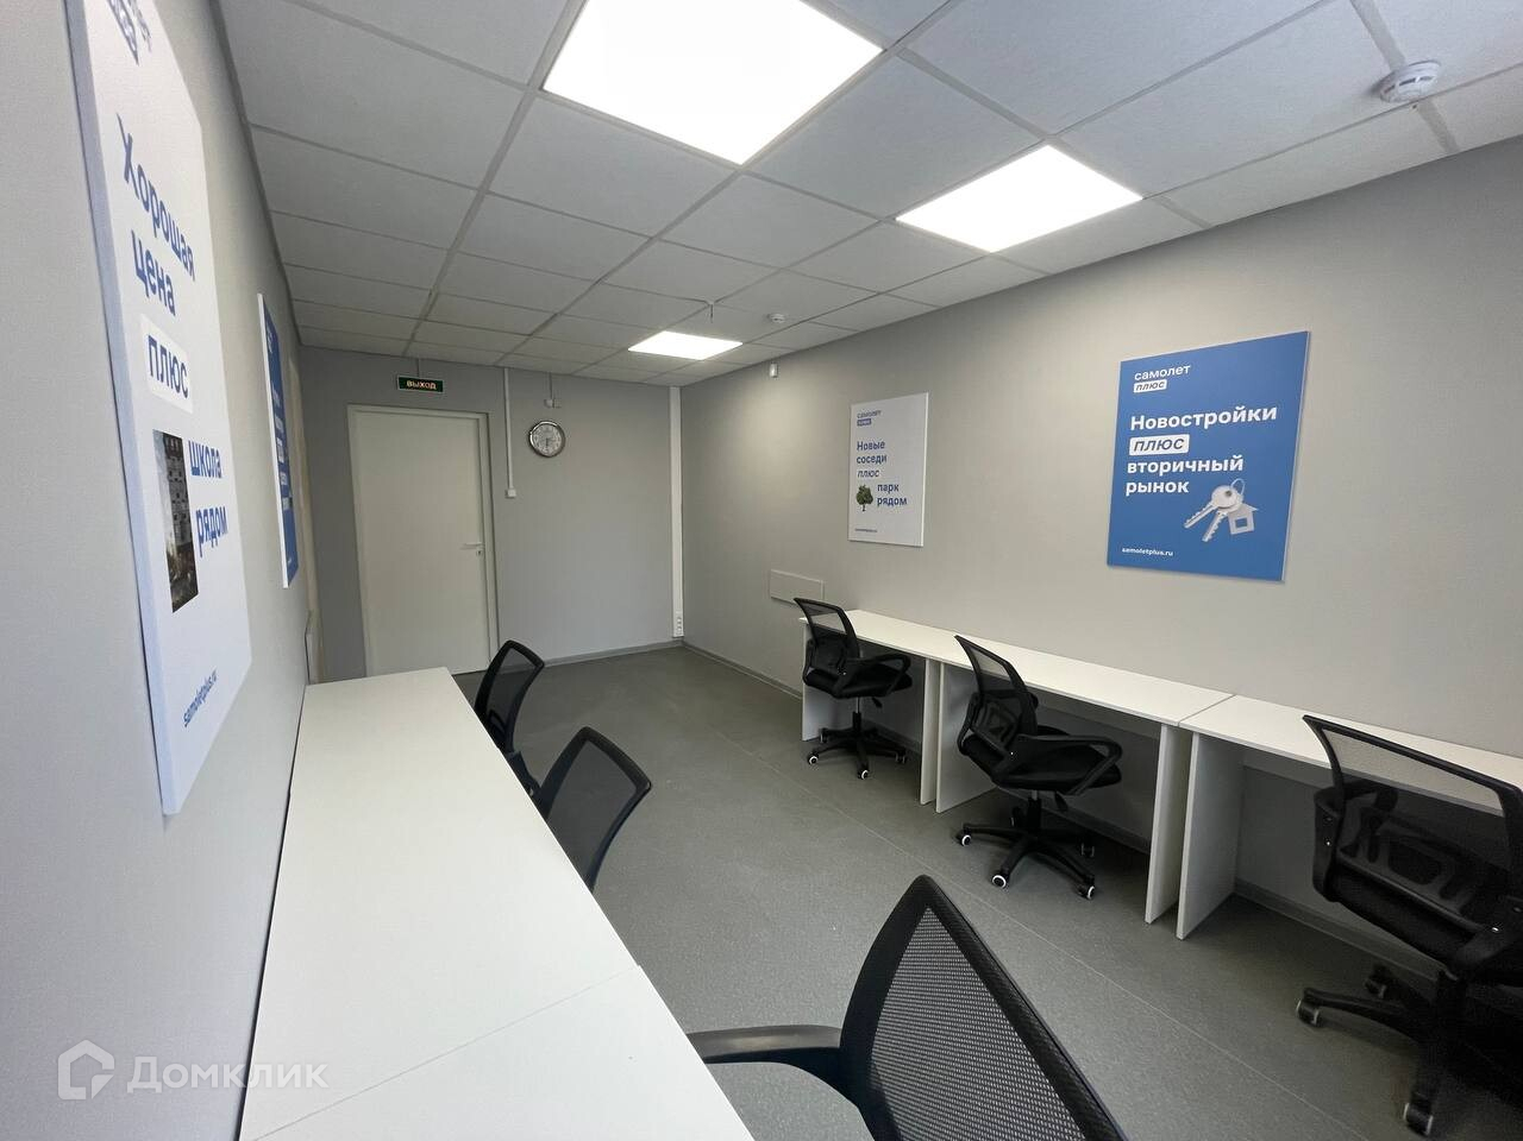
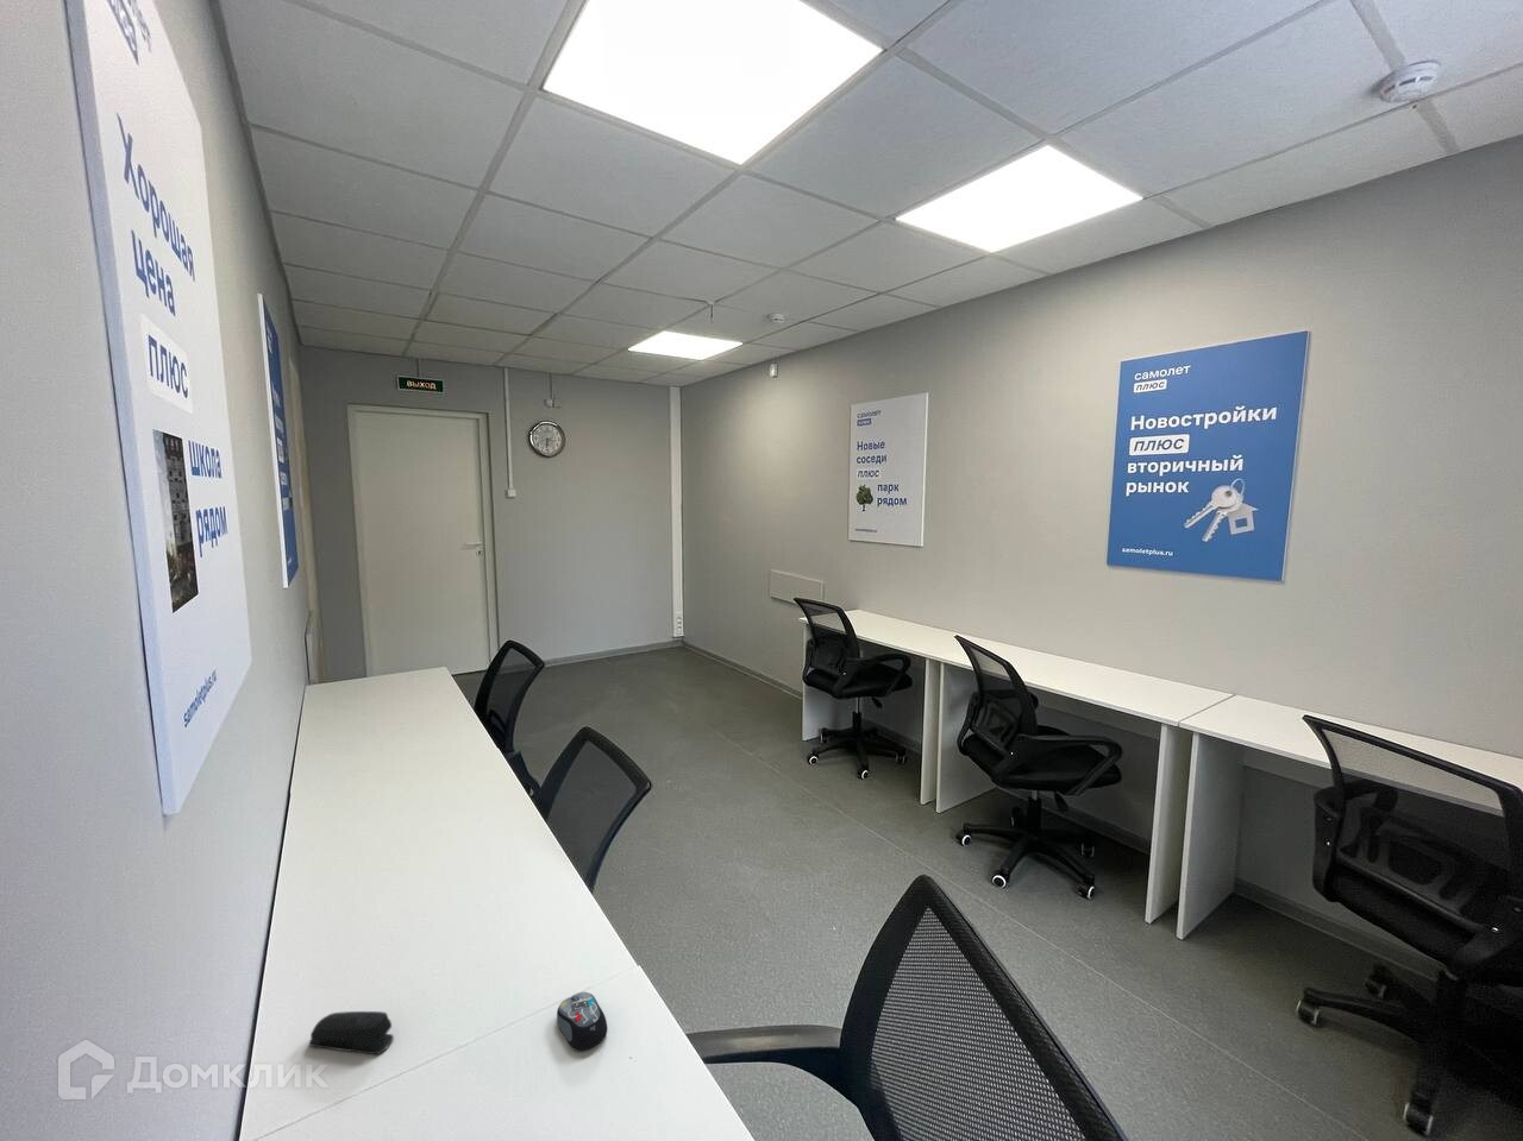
+ stapler [308,1010,395,1056]
+ computer mouse [555,990,608,1052]
